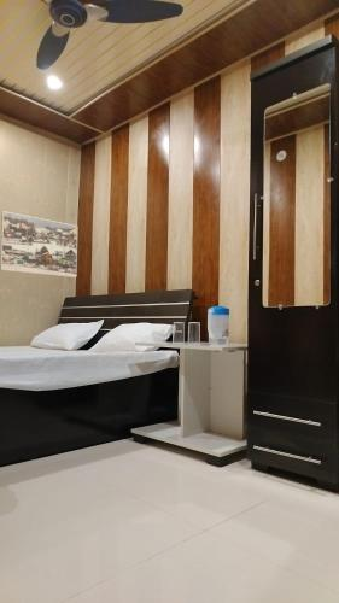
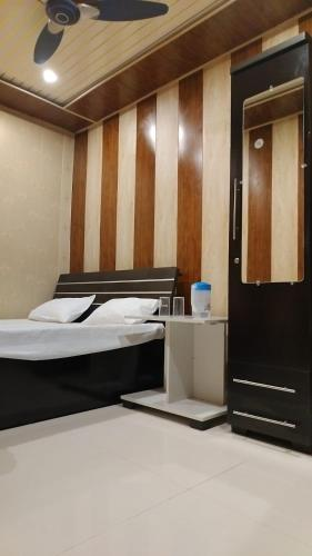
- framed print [0,210,78,279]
